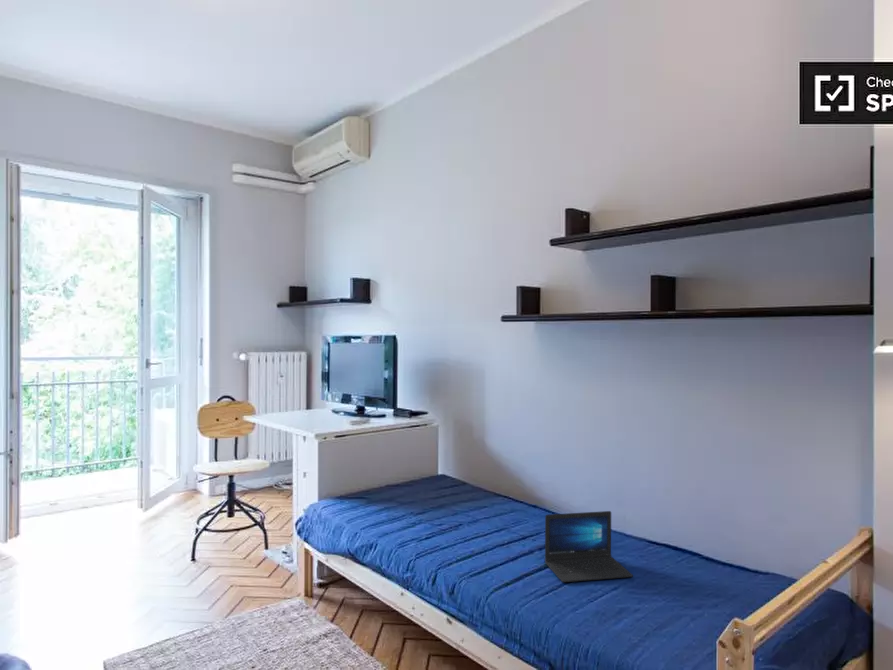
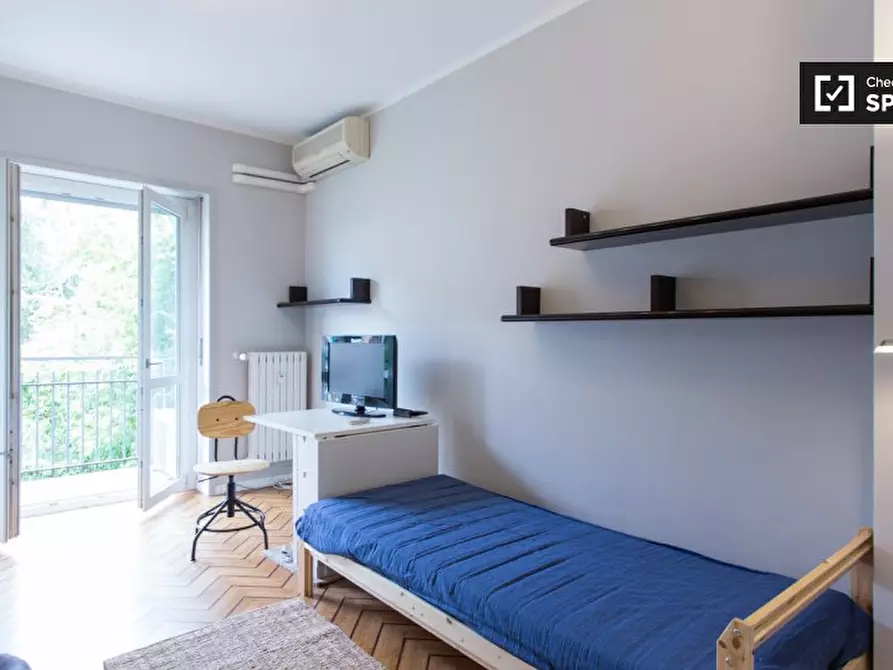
- laptop [544,510,634,583]
